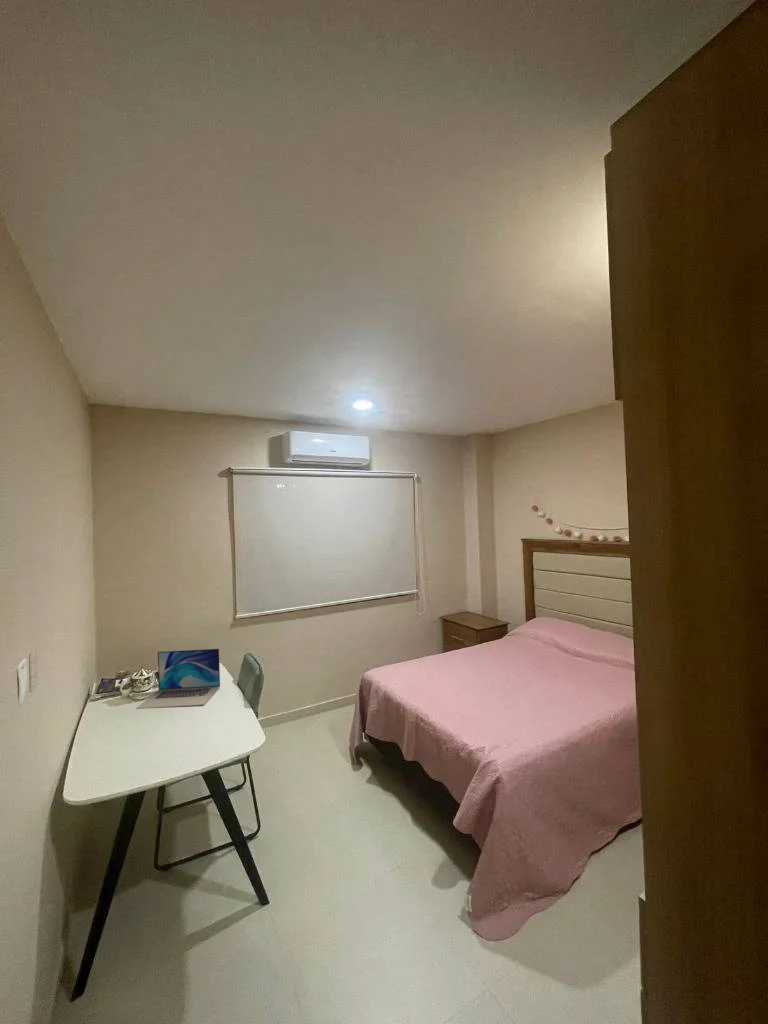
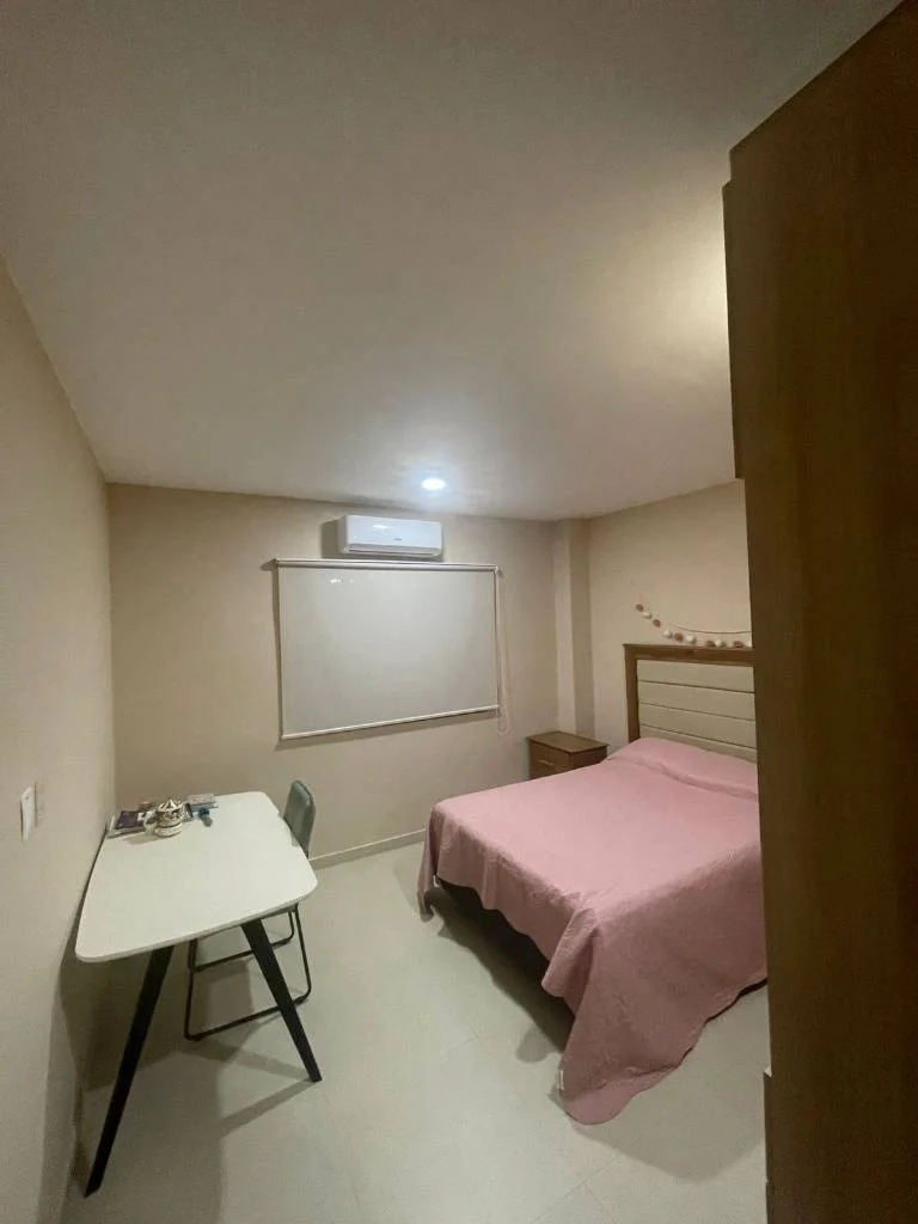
- laptop [135,648,221,710]
